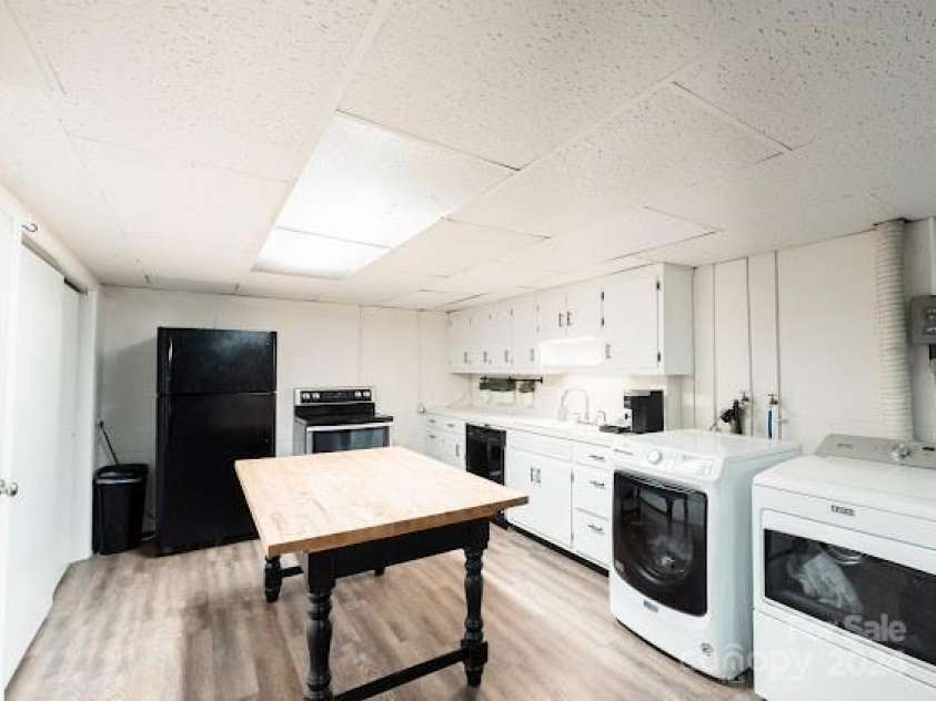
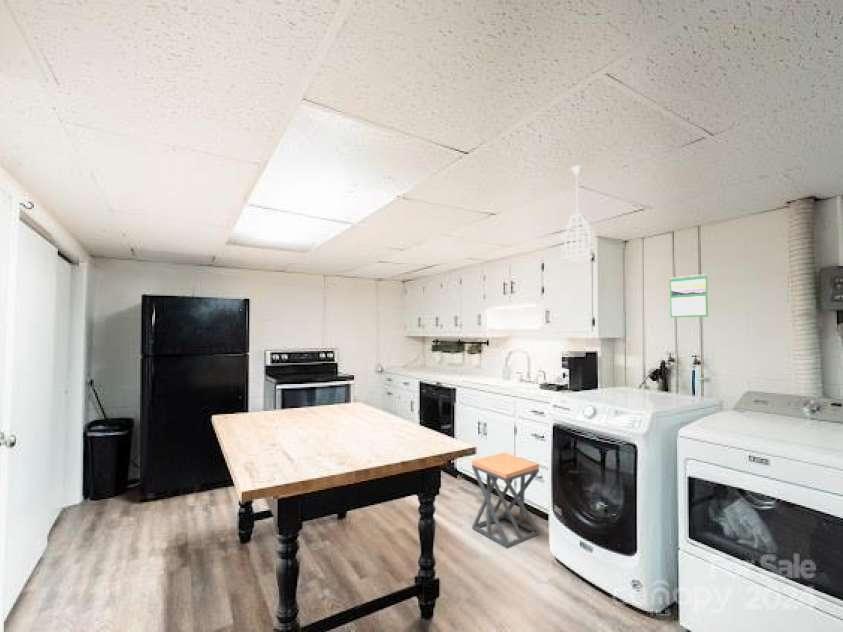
+ stool [471,452,541,550]
+ calendar [669,273,709,318]
+ pendant light [559,165,596,261]
